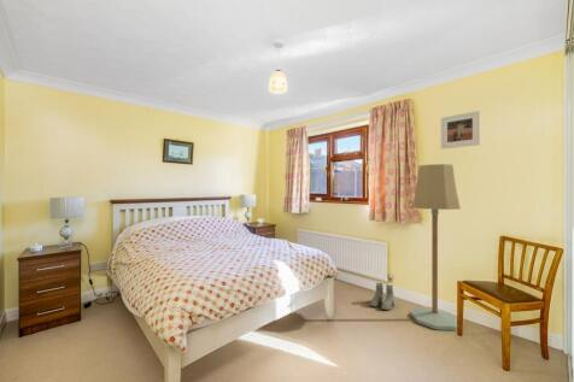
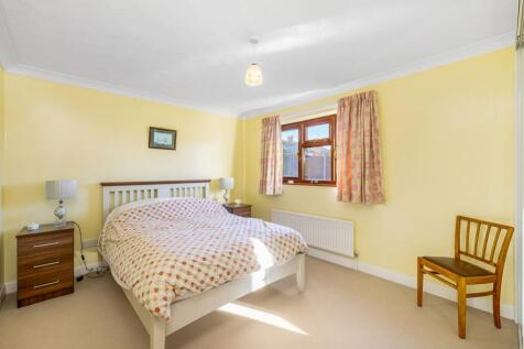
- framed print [440,110,481,151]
- floor lamp [410,163,462,331]
- boots [369,282,396,311]
